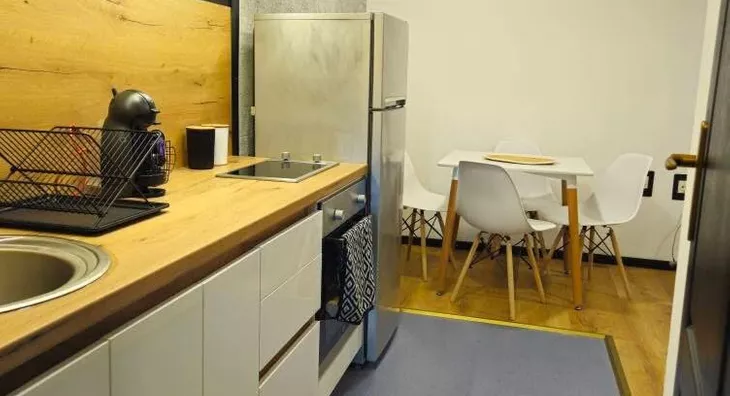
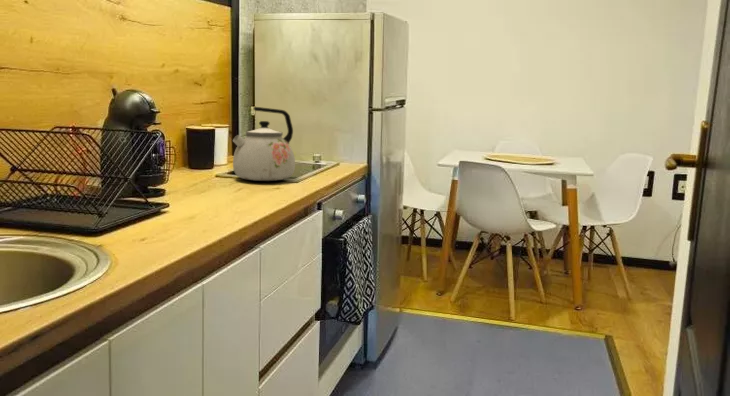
+ kettle [232,106,296,182]
